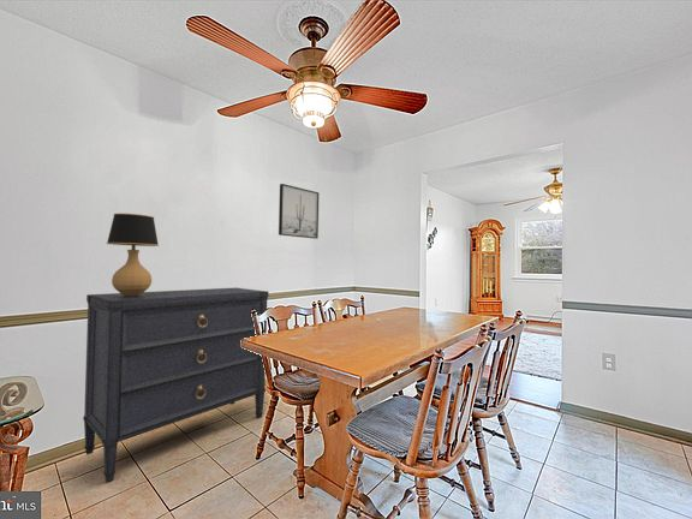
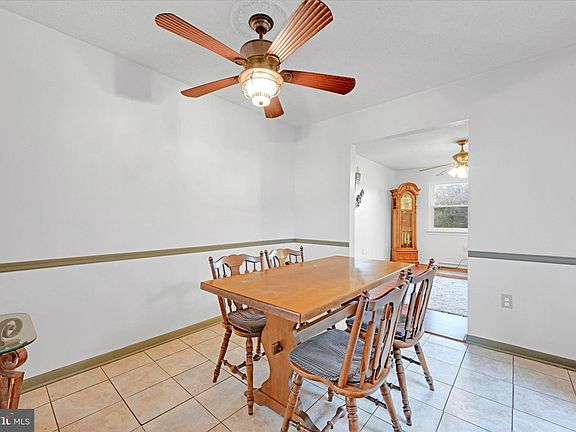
- dresser [82,287,270,483]
- table lamp [105,213,172,297]
- wall art [278,183,321,240]
